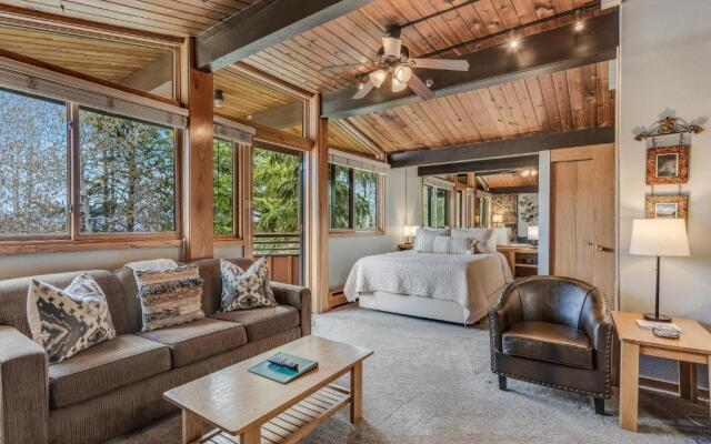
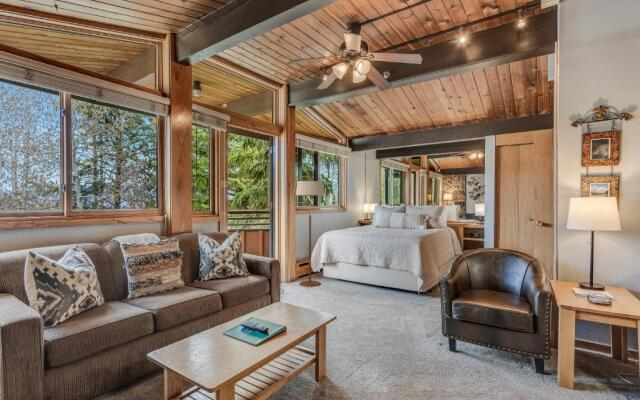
+ floor lamp [292,175,325,288]
